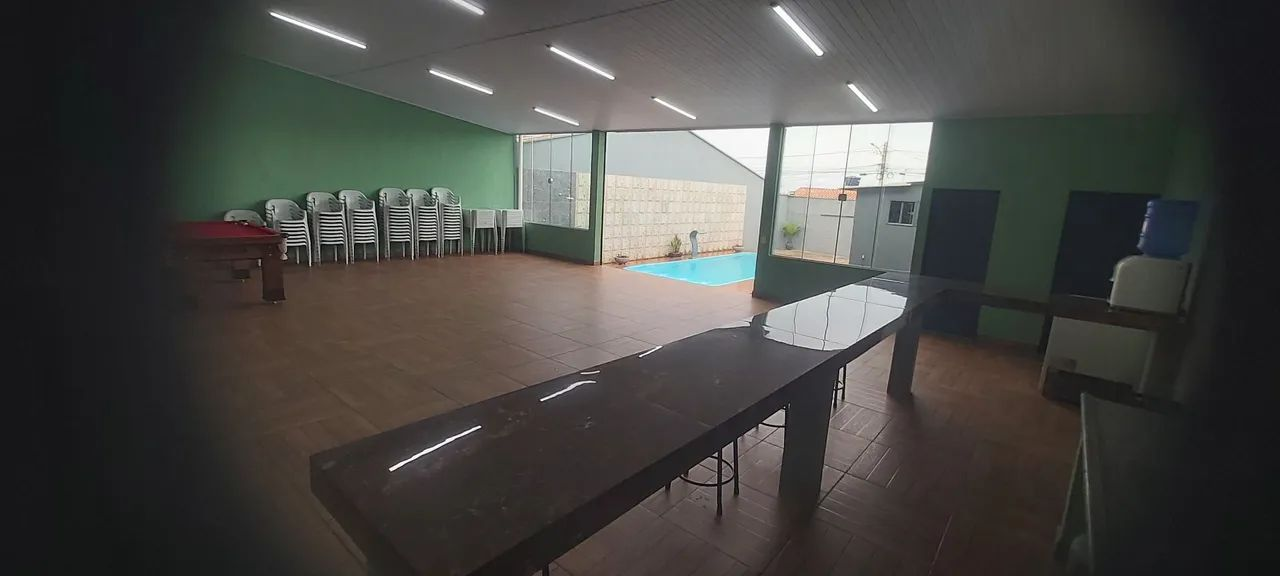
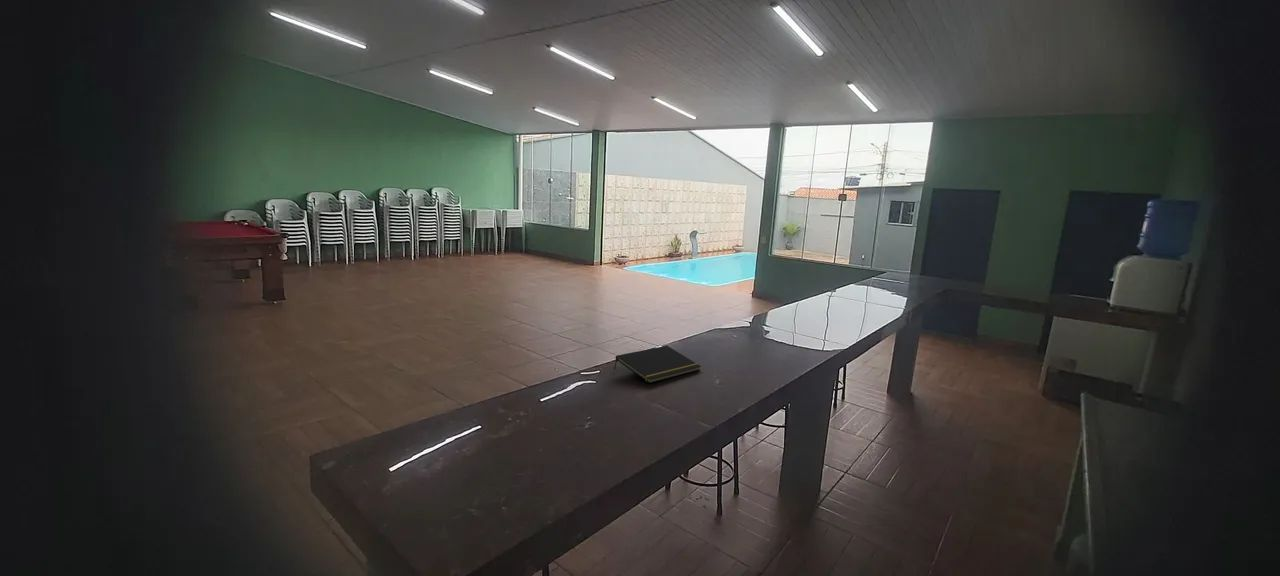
+ notepad [613,345,702,384]
